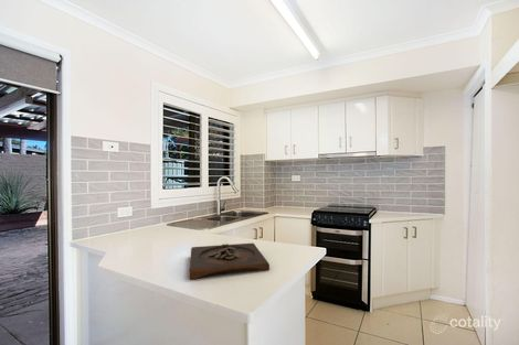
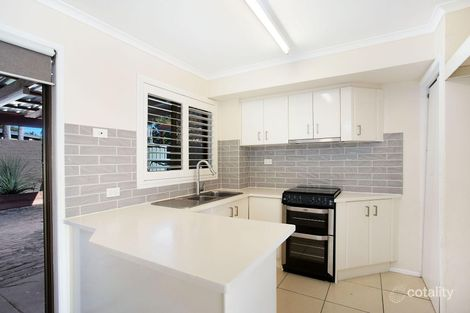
- wooden tray [188,242,271,281]
